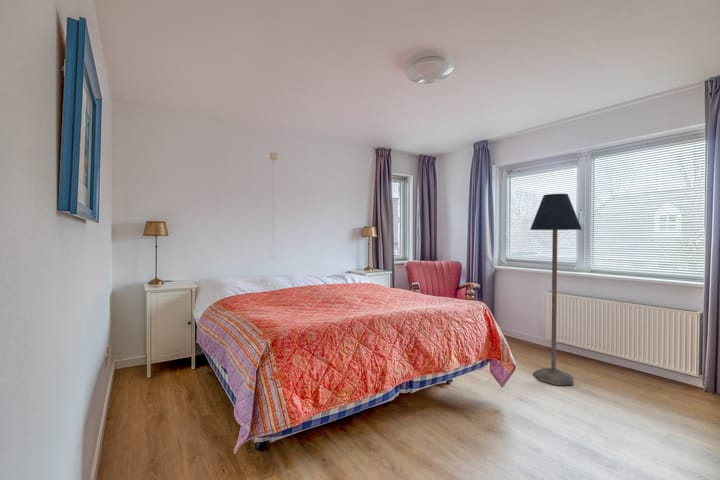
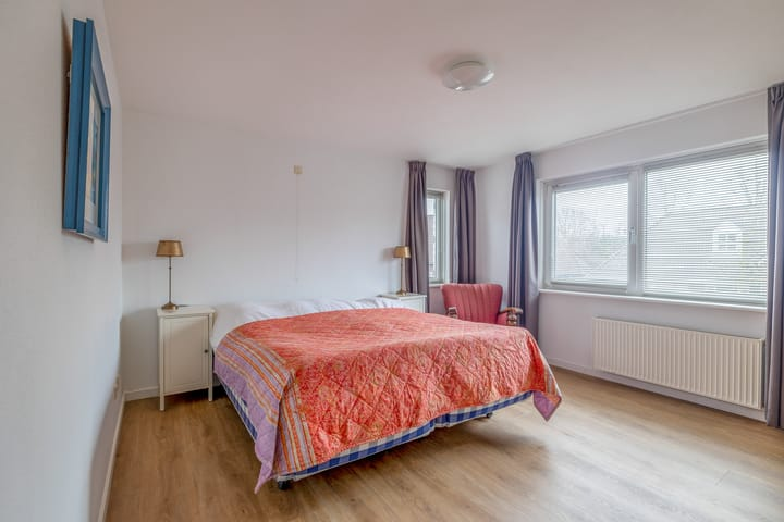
- floor lamp [529,193,583,386]
